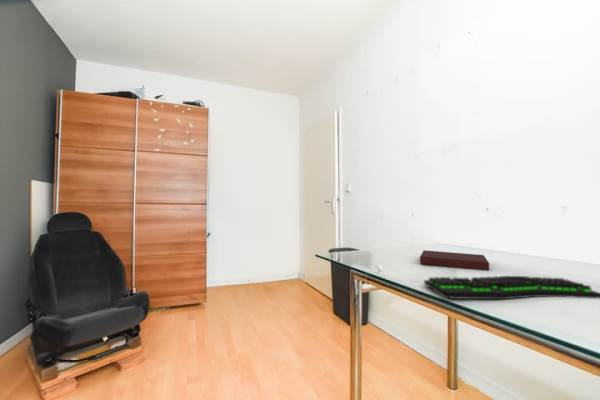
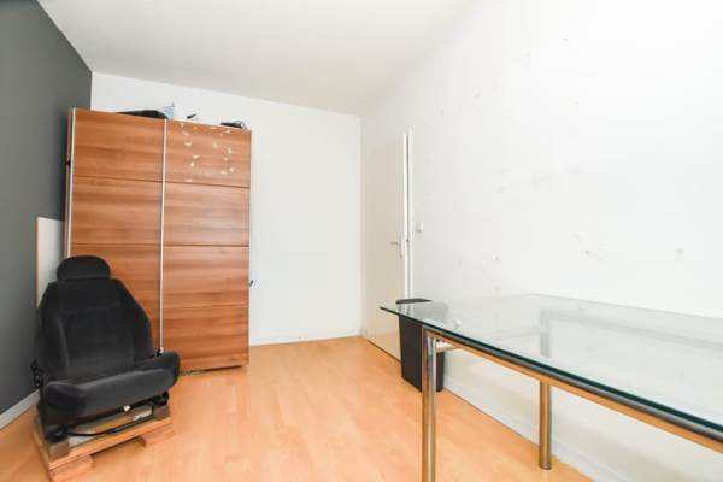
- keyboard [423,275,600,300]
- notebook [419,249,490,271]
